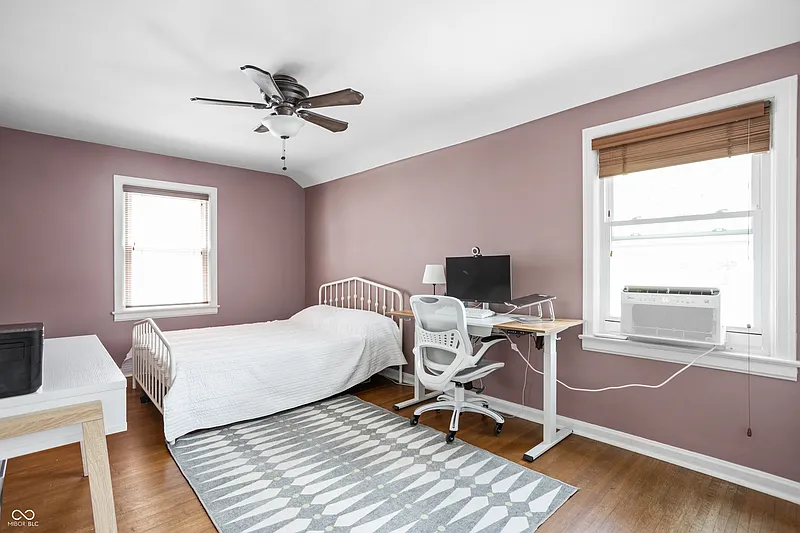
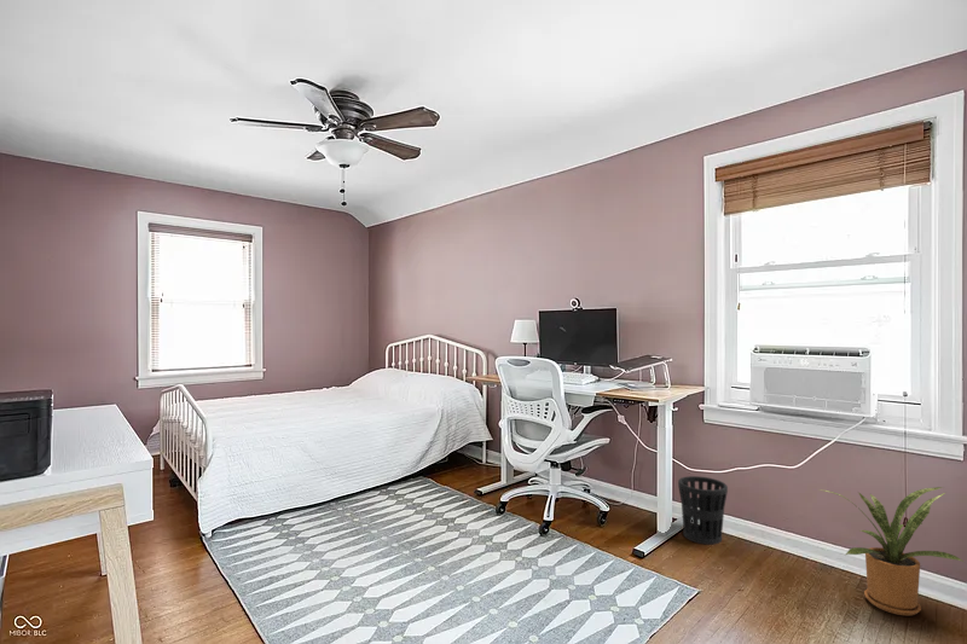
+ house plant [818,486,967,616]
+ wastebasket [677,475,729,546]
